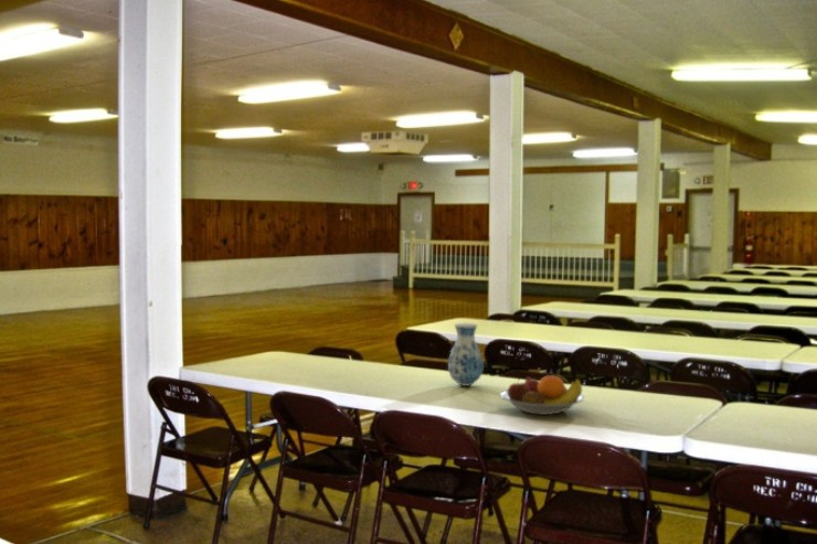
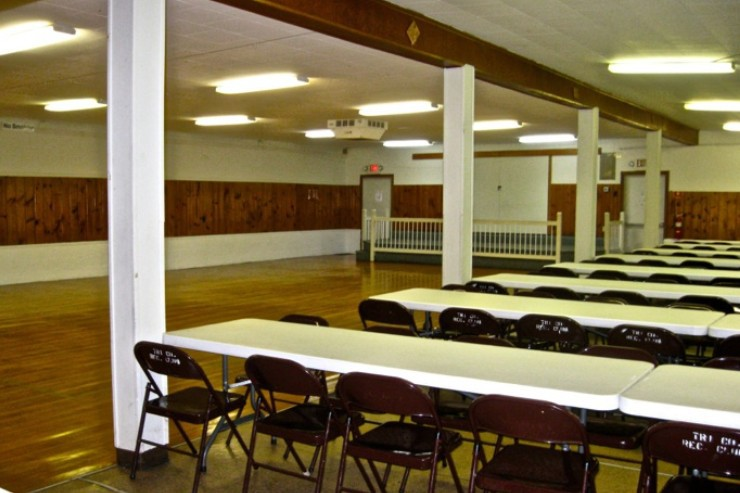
- fruit bowl [498,374,586,416]
- vase [447,322,484,387]
